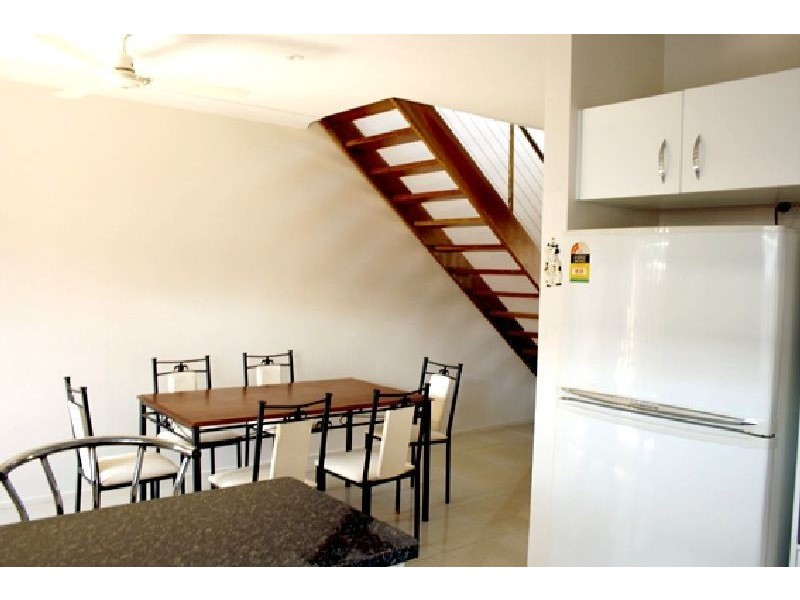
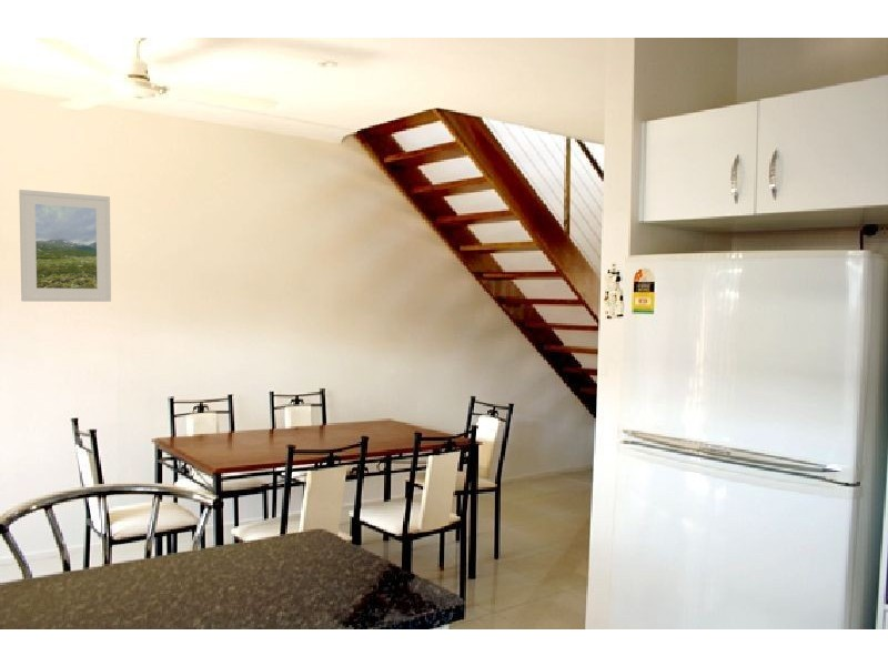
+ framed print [18,189,112,303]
